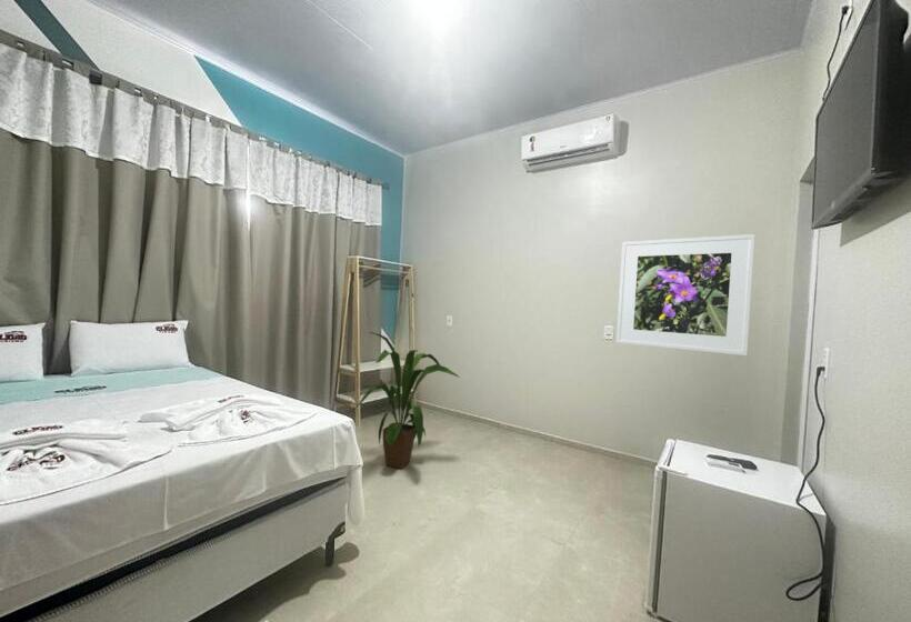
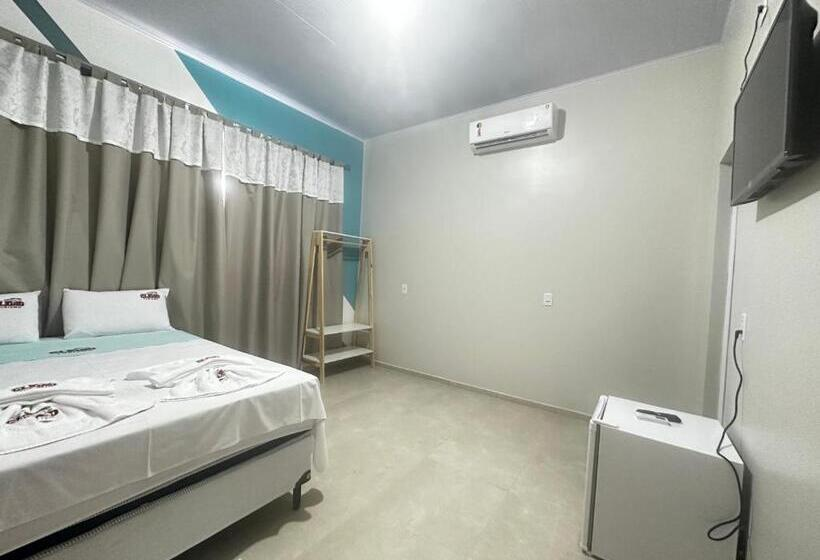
- house plant [354,331,460,470]
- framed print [615,233,757,357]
